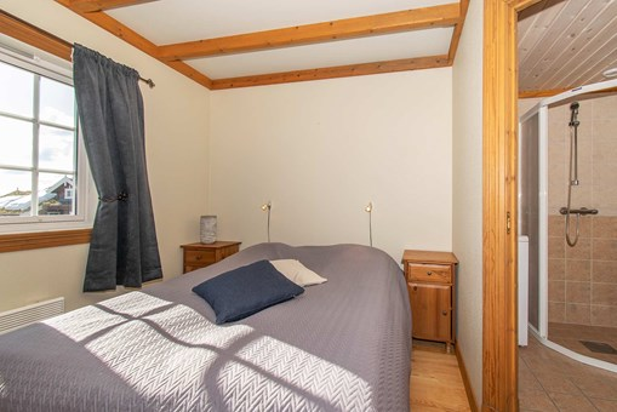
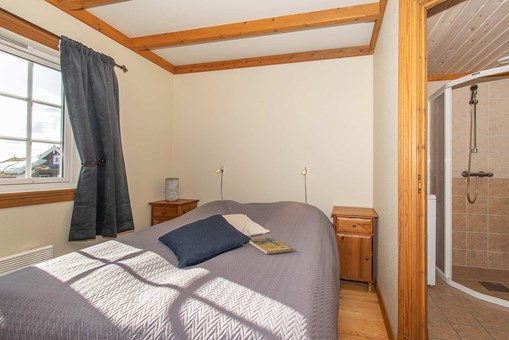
+ booklet [248,237,293,255]
